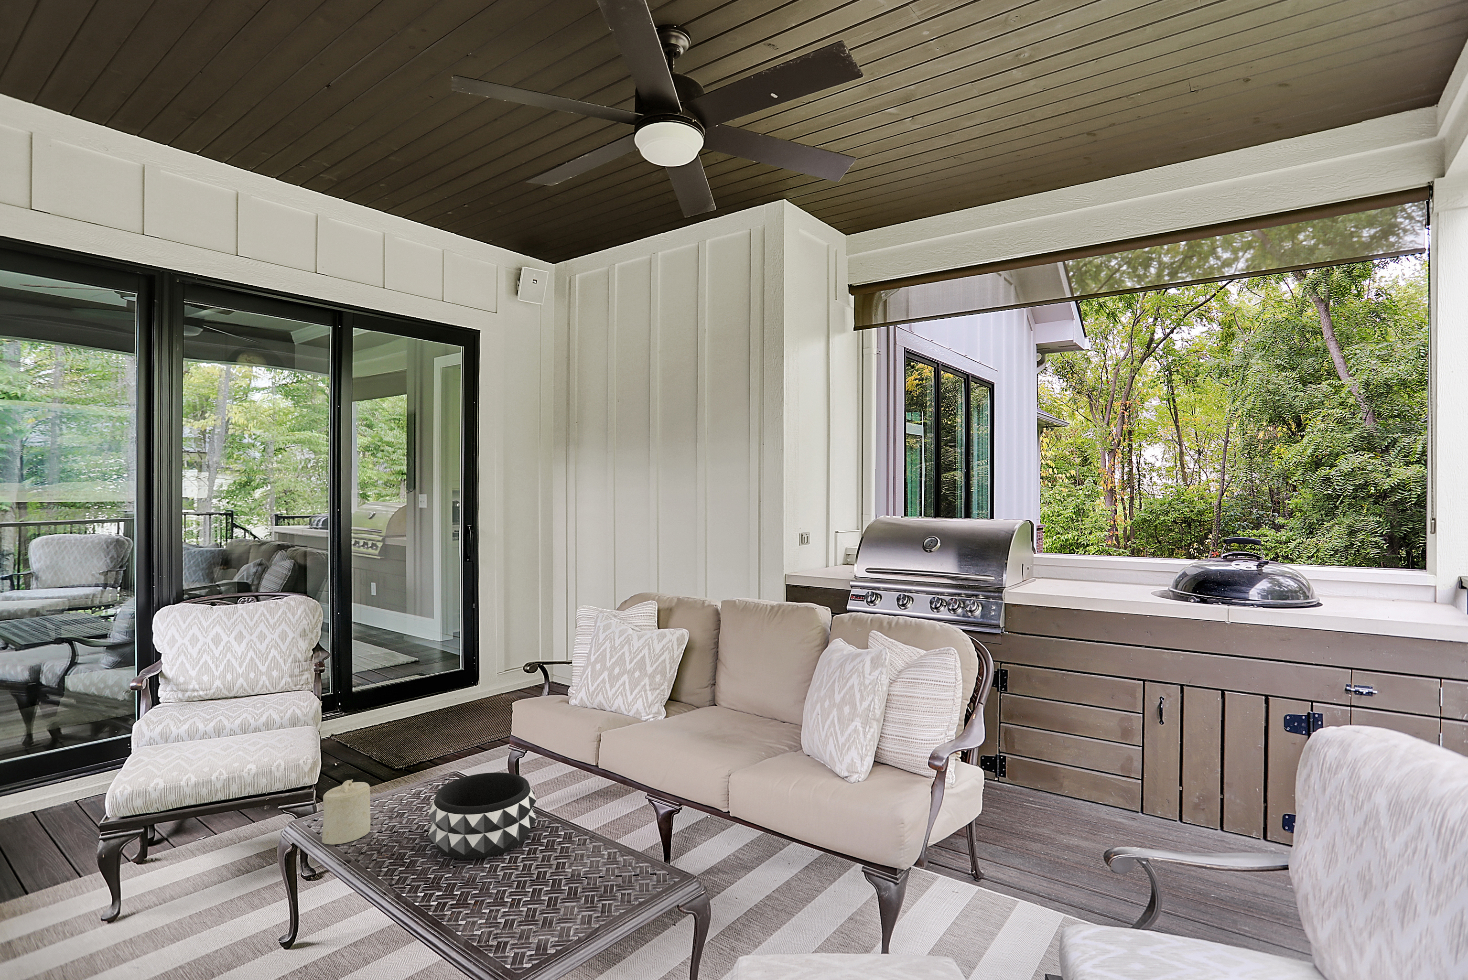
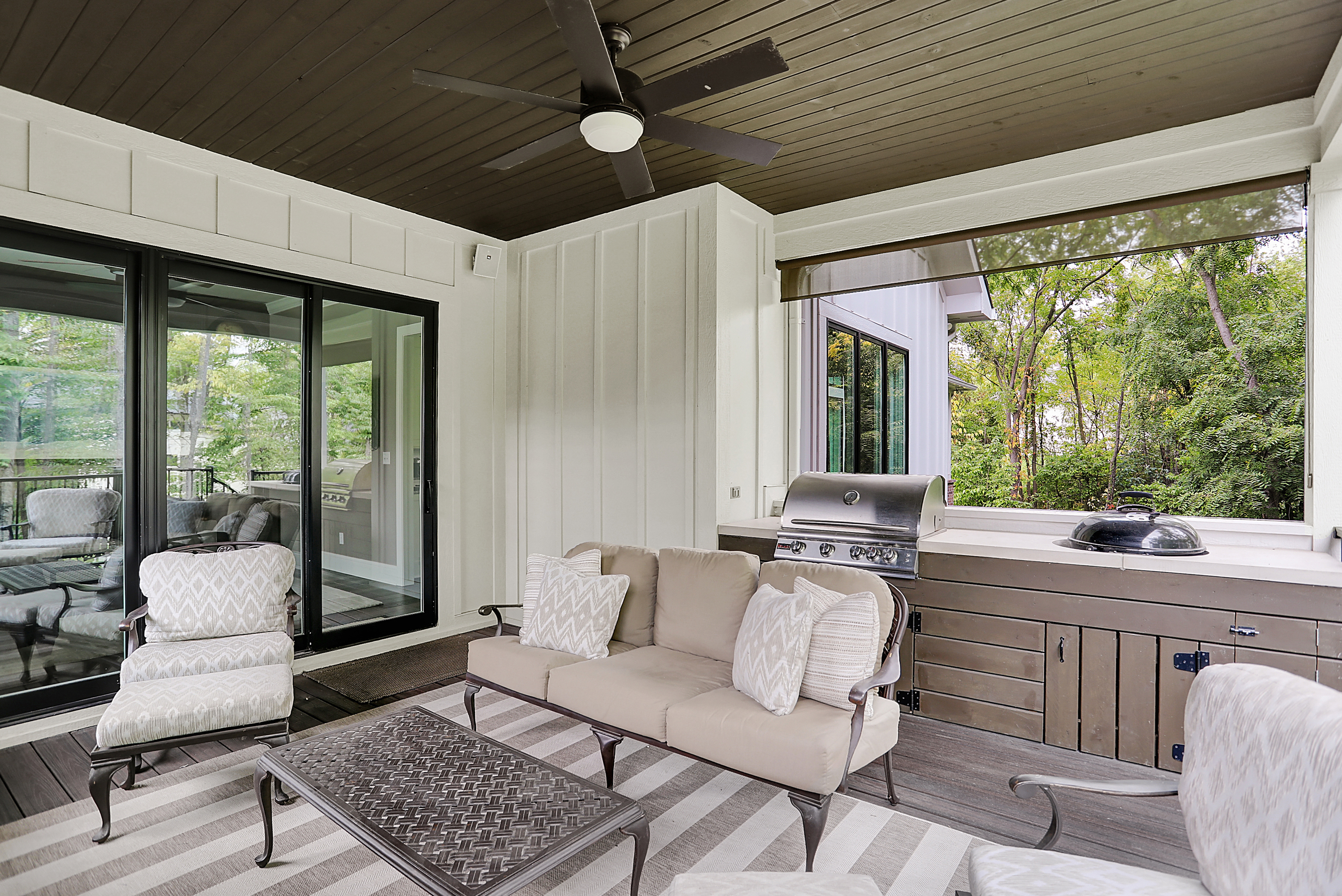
- candle [322,780,371,845]
- decorative bowl [428,772,537,860]
